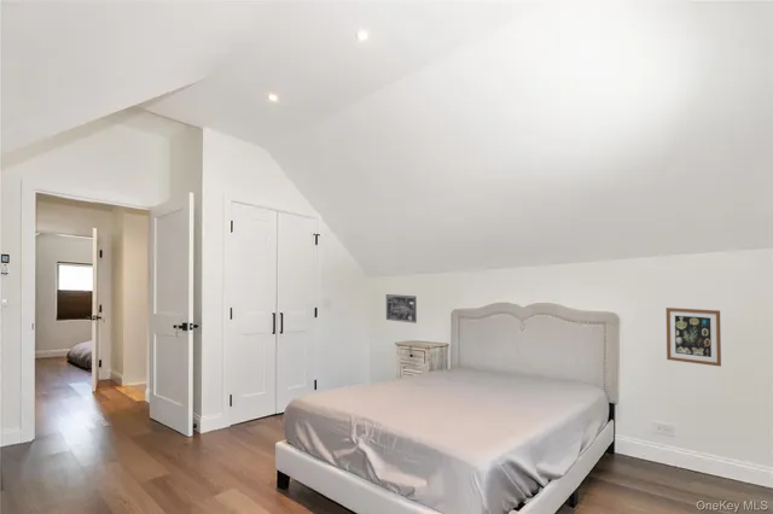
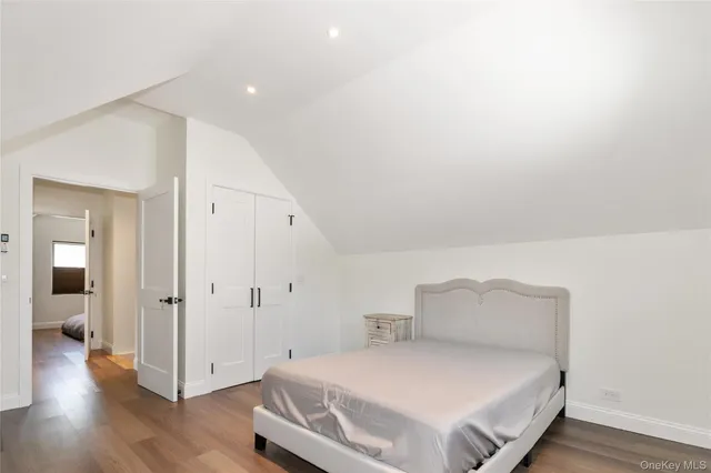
- wall art [666,306,722,367]
- wall art [385,293,418,325]
